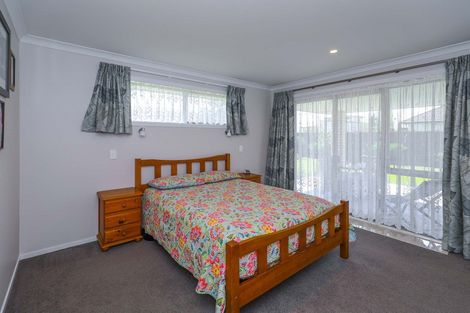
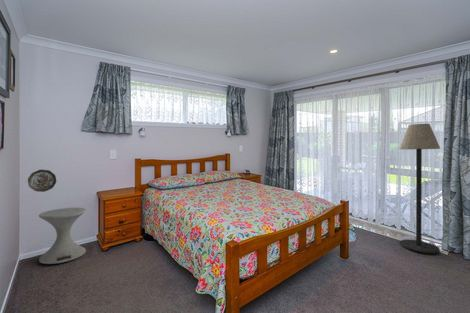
+ floor lamp [398,123,441,254]
+ side table [38,207,87,265]
+ decorative plate [27,169,57,193]
